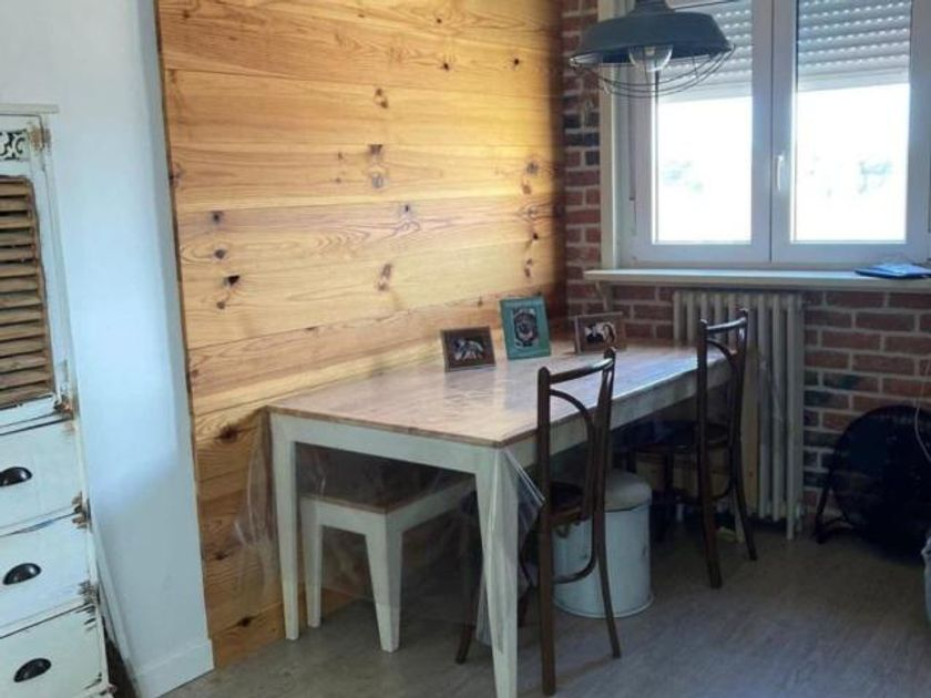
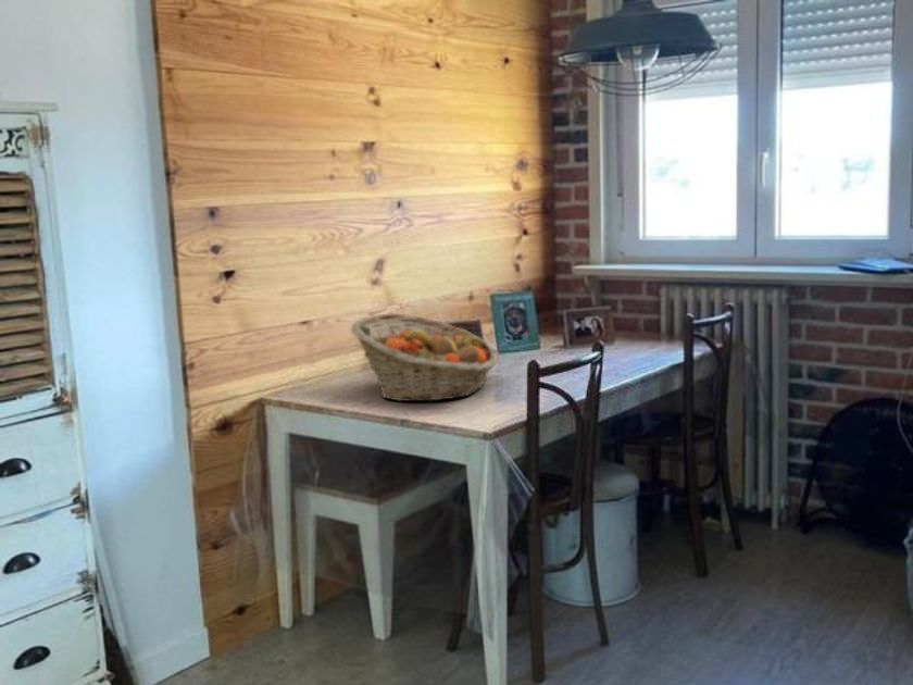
+ fruit basket [350,312,500,402]
